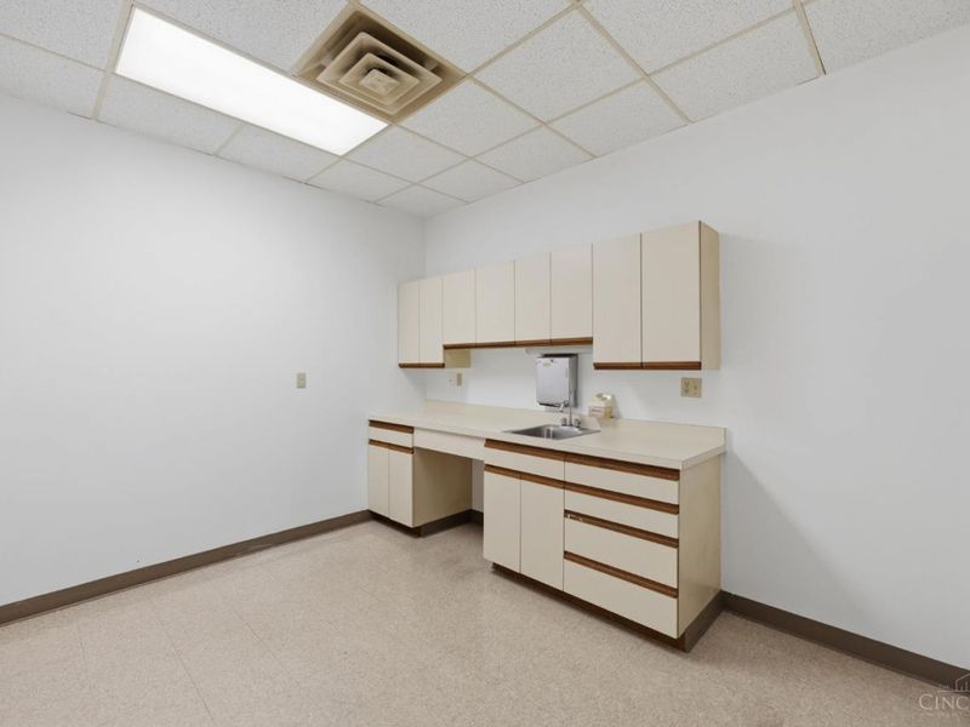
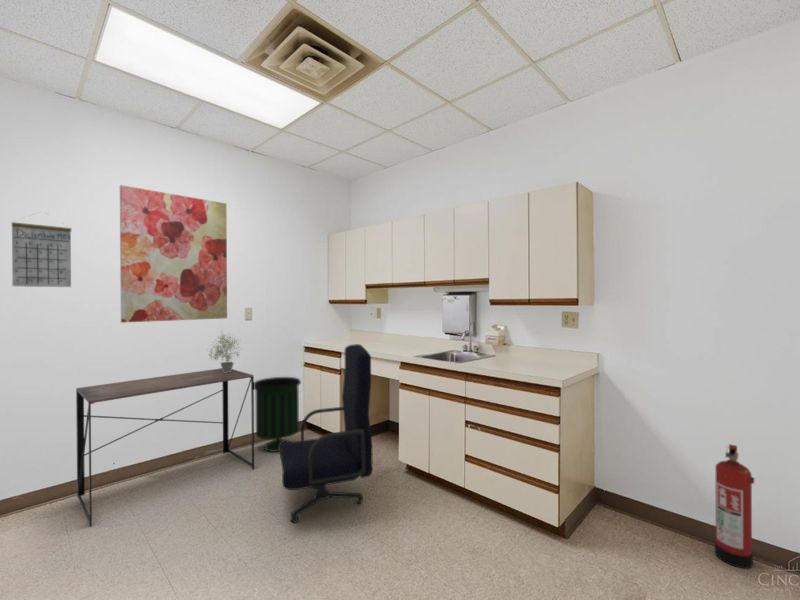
+ desk [75,367,255,527]
+ potted plant [206,329,242,373]
+ office chair [279,343,374,524]
+ wall art [119,184,228,324]
+ fire extinguisher [714,443,755,570]
+ trash can [254,376,302,453]
+ calendar [11,211,72,288]
